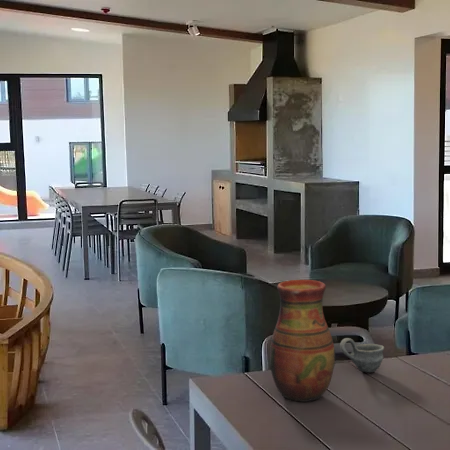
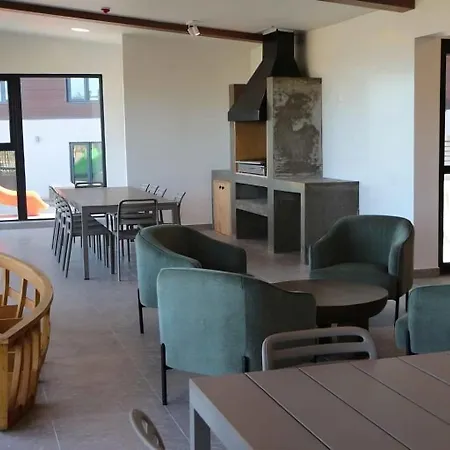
- vase [269,279,336,403]
- cup [339,337,385,373]
